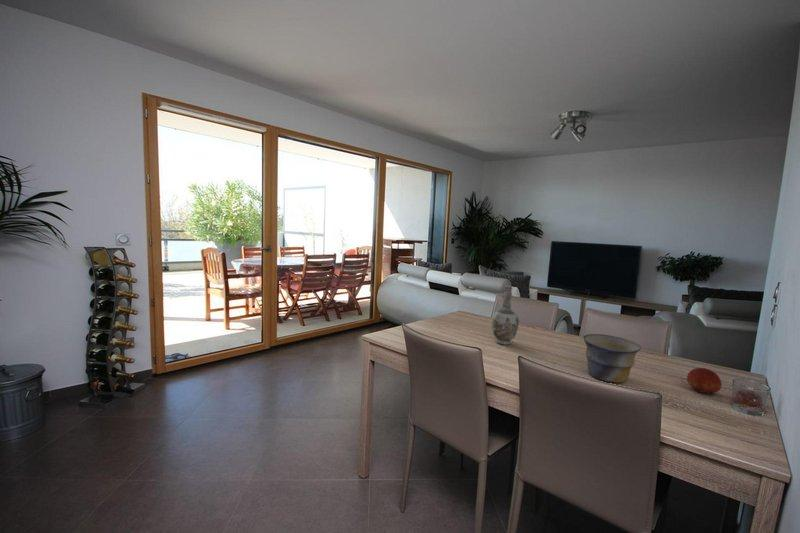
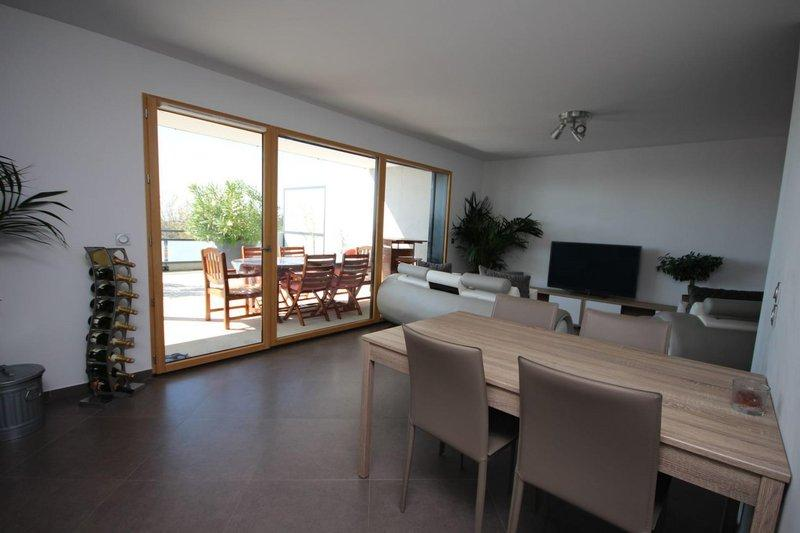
- vase [491,284,520,346]
- fruit [686,367,723,396]
- bowl [582,333,642,384]
